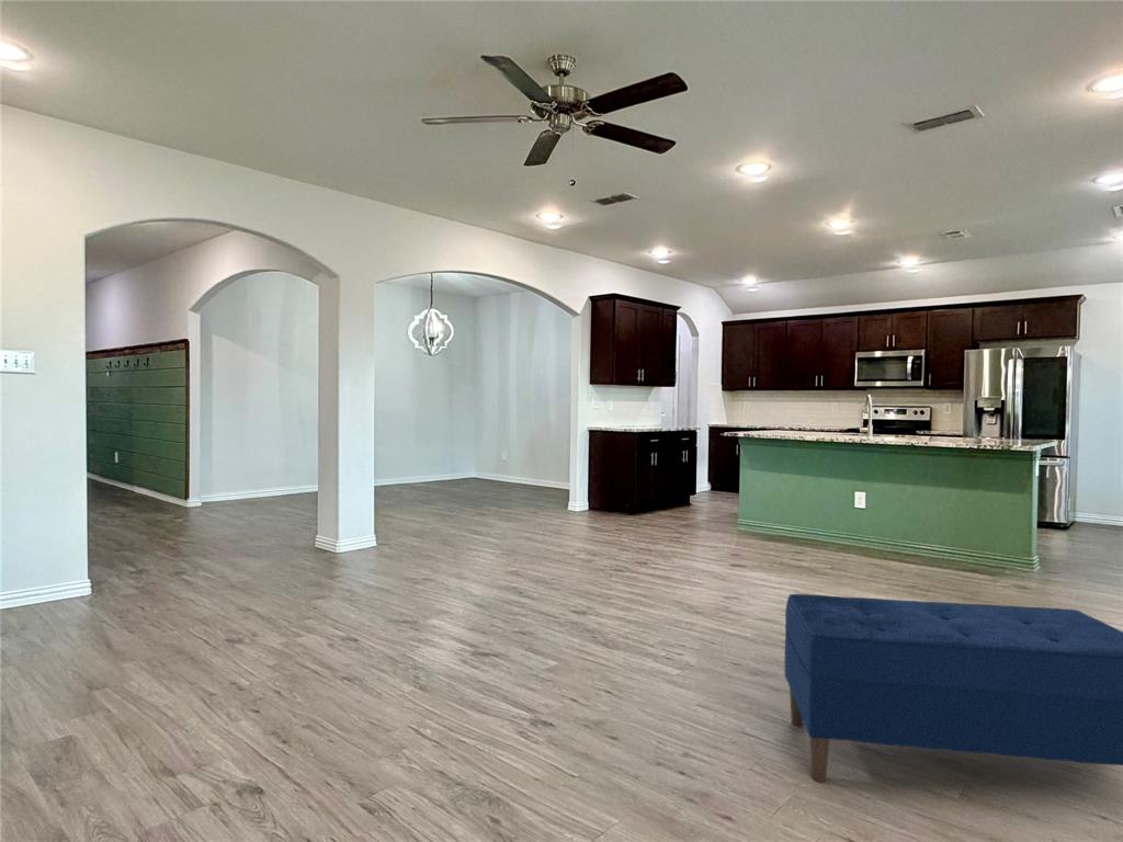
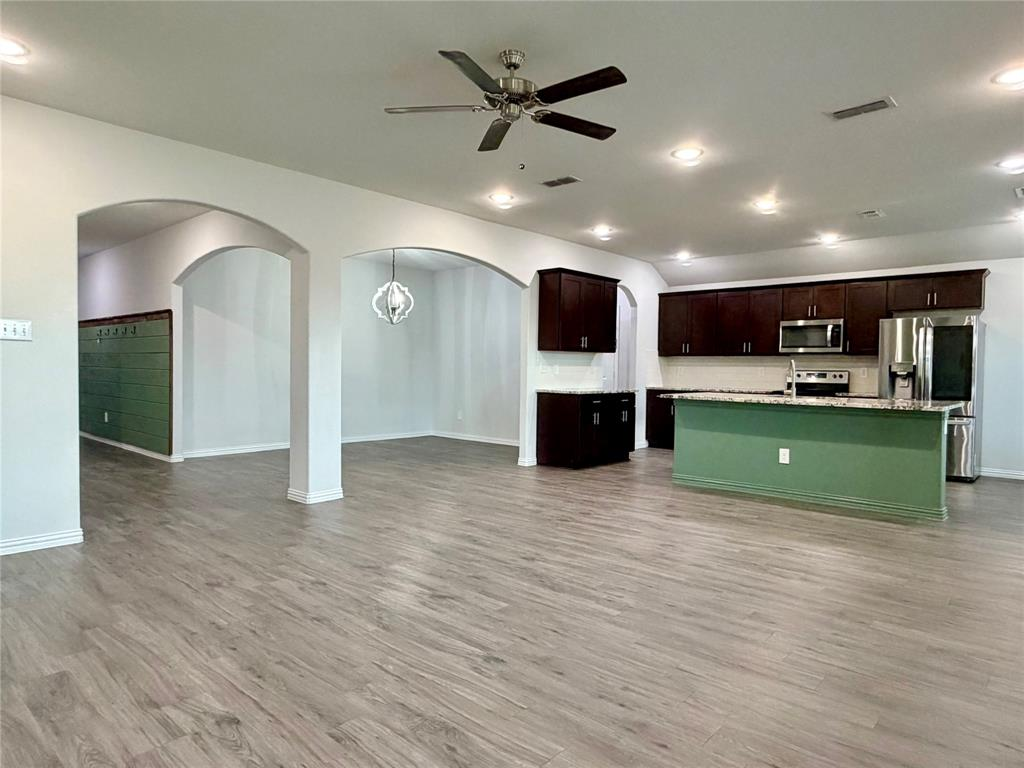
- bench [784,593,1123,783]
